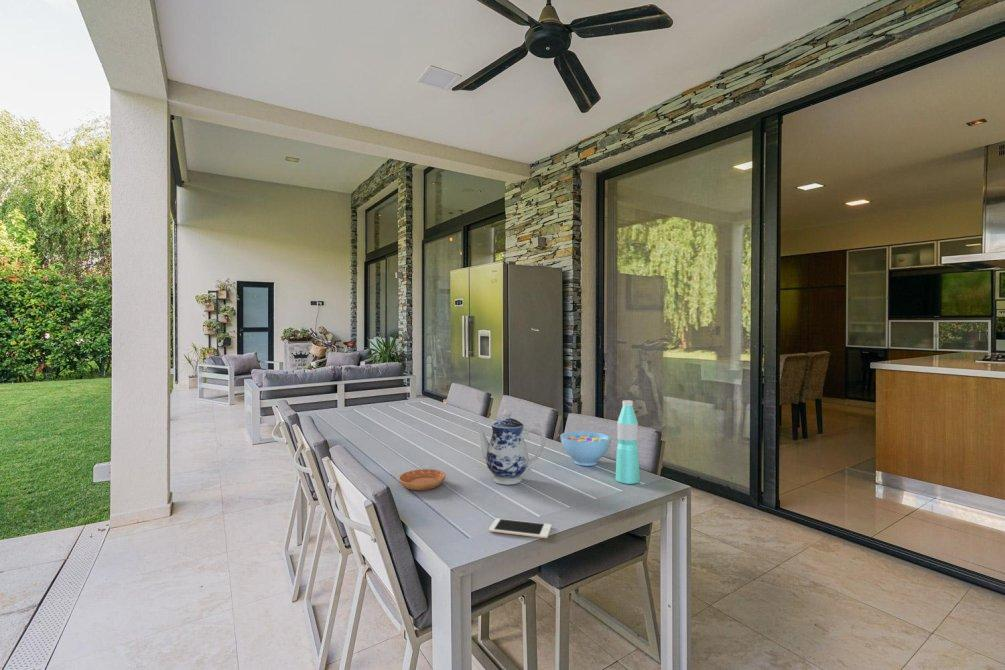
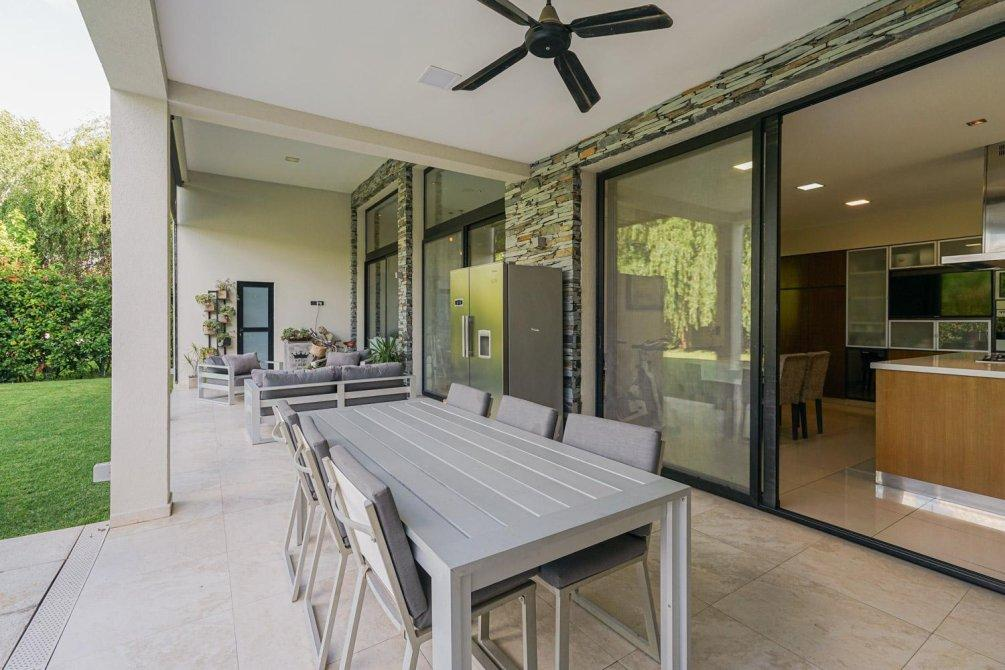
- cell phone [488,517,553,539]
- water bottle [614,399,641,485]
- teapot [471,409,547,486]
- saucer [398,468,447,491]
- bowl [559,430,612,467]
